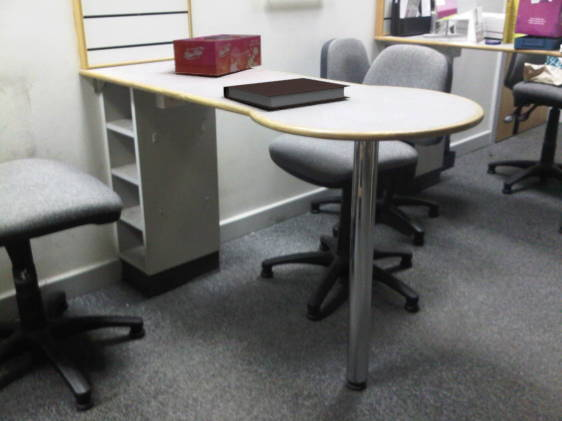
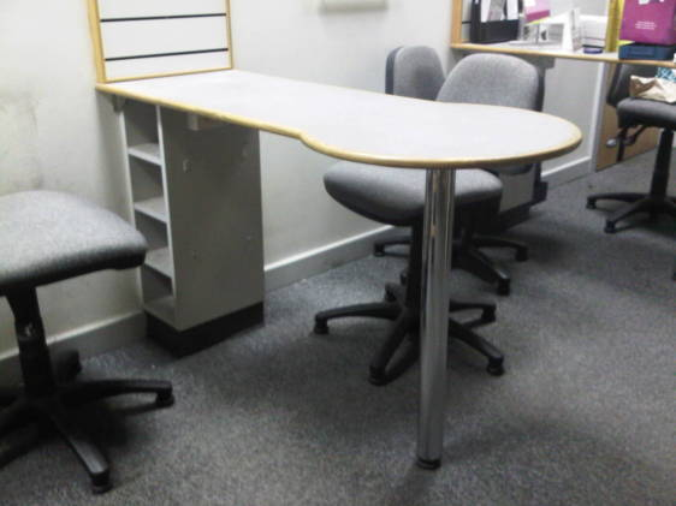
- tissue box [172,33,263,77]
- notebook [222,77,351,110]
